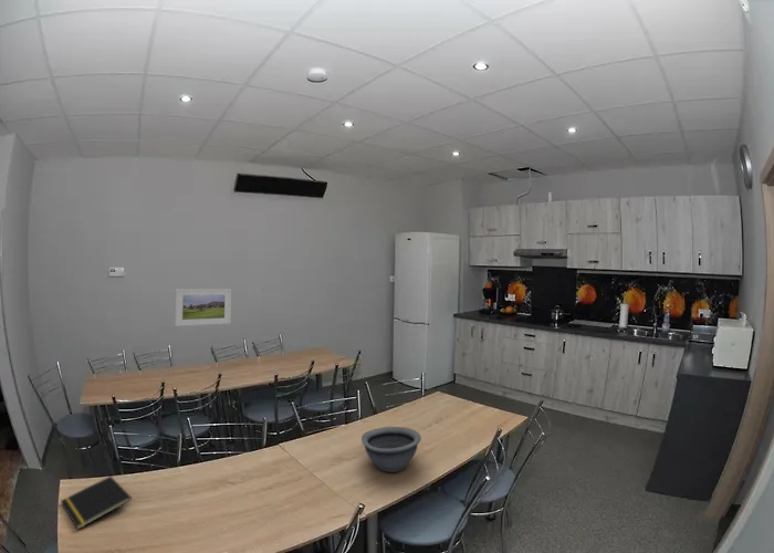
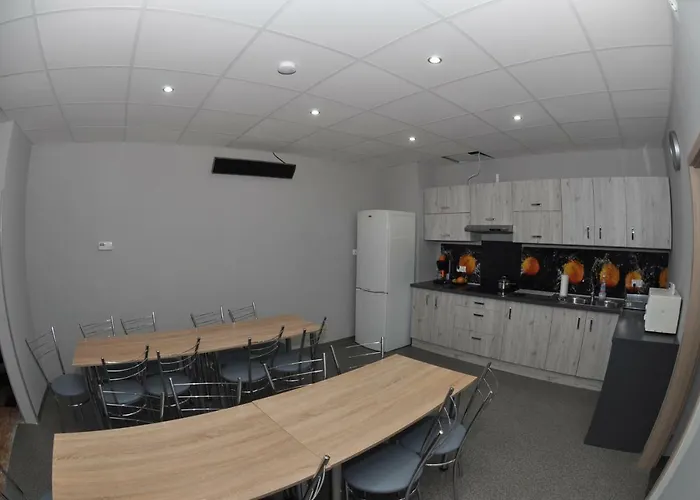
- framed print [174,288,232,327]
- bowl [360,426,422,473]
- notepad [60,476,133,531]
